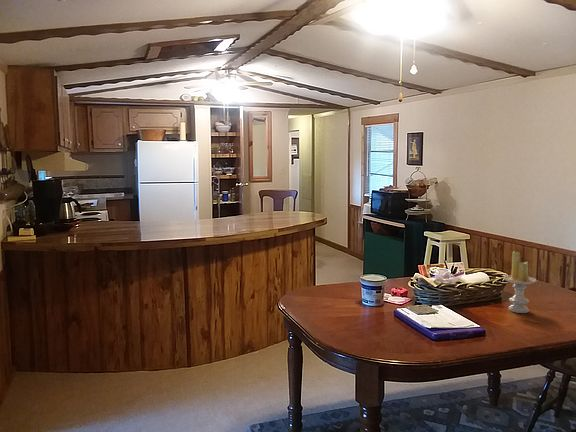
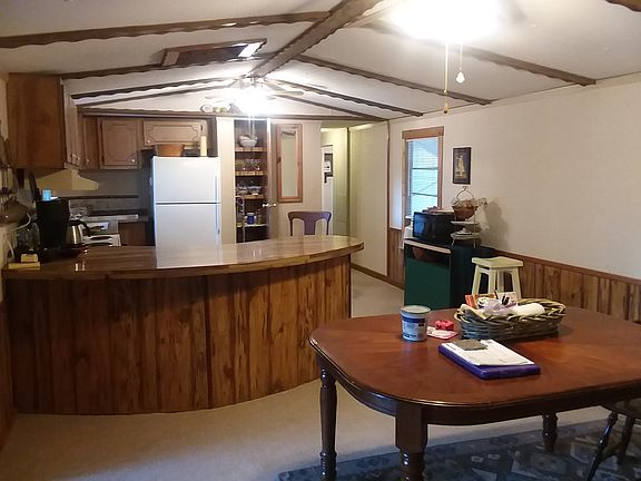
- candle [503,250,538,314]
